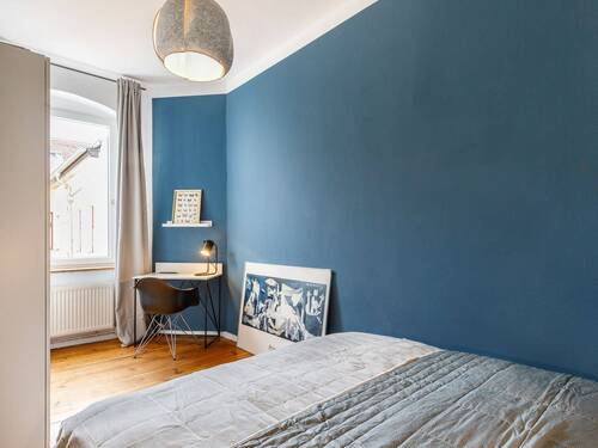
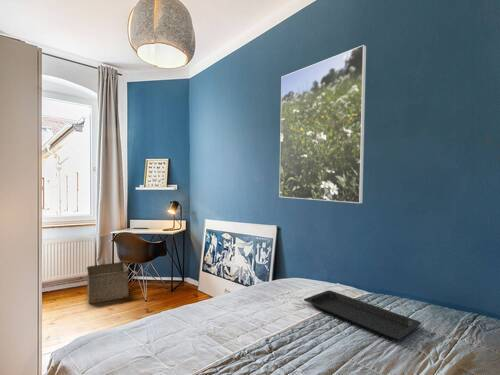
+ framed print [278,44,367,204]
+ storage bin [86,261,130,305]
+ serving tray [303,289,422,340]
